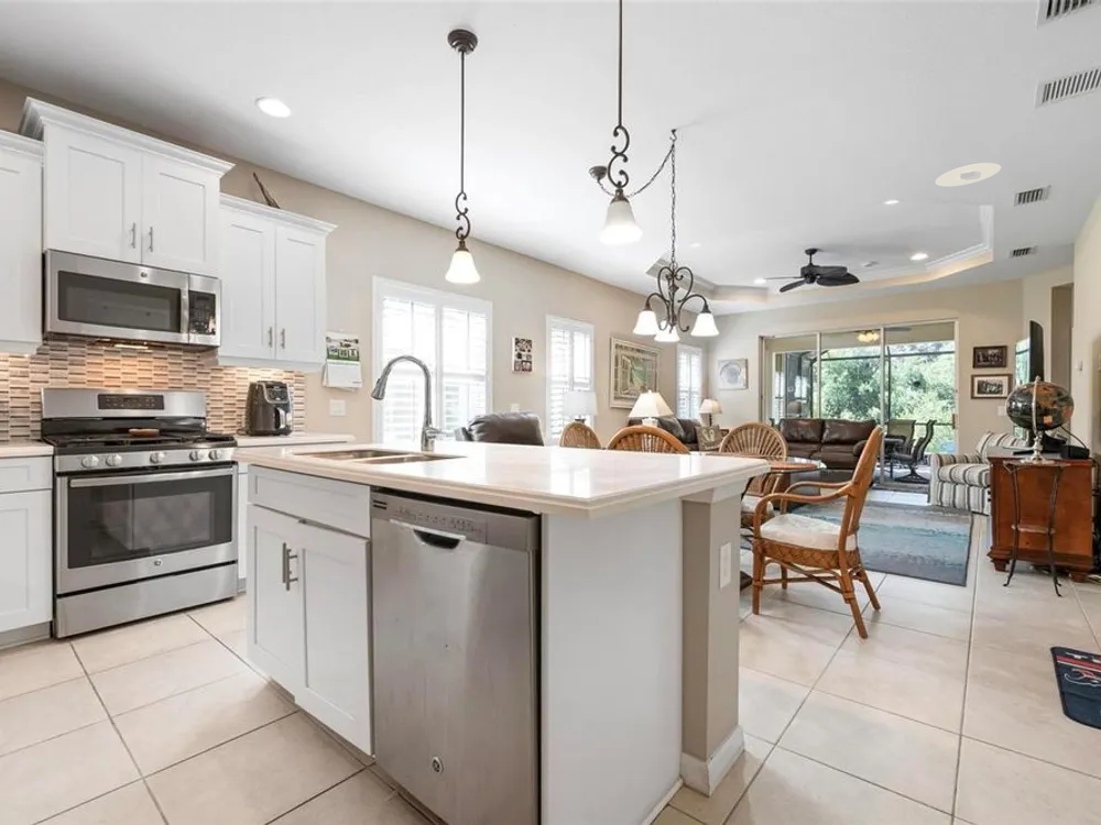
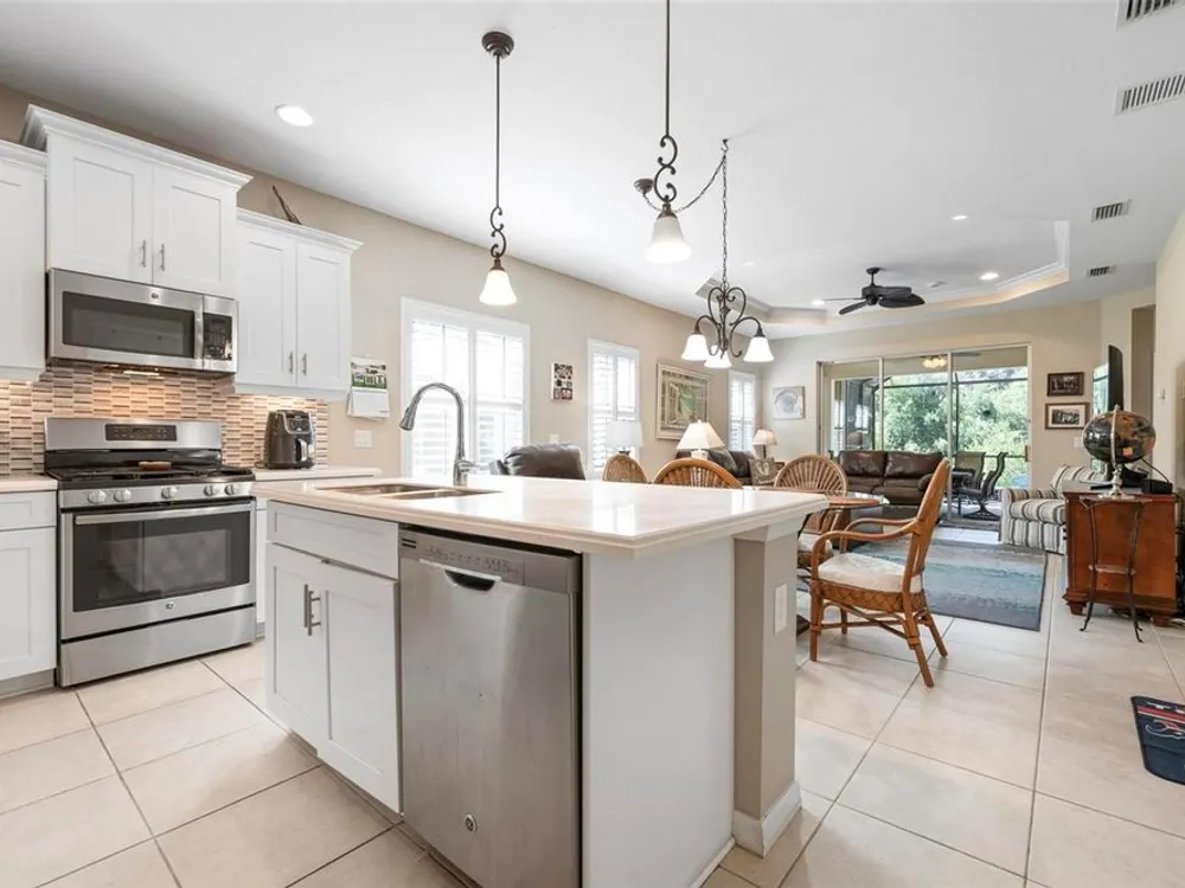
- recessed light [935,162,1002,188]
